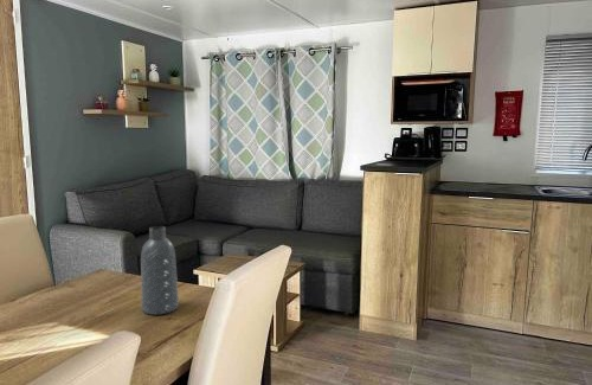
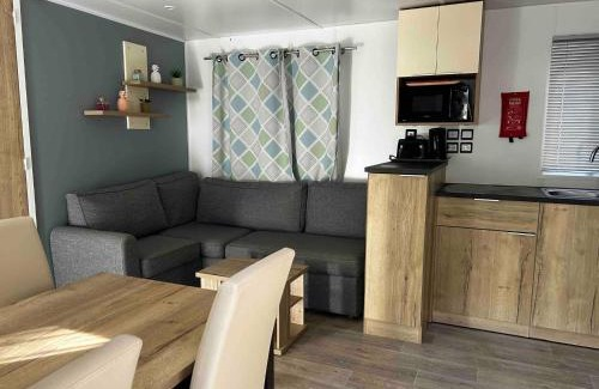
- vase [140,225,180,316]
